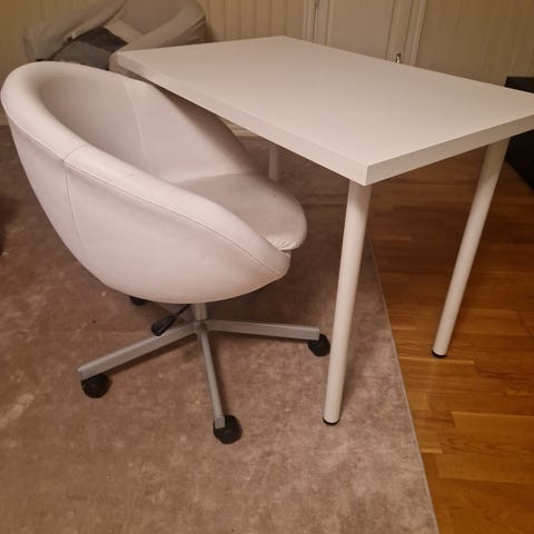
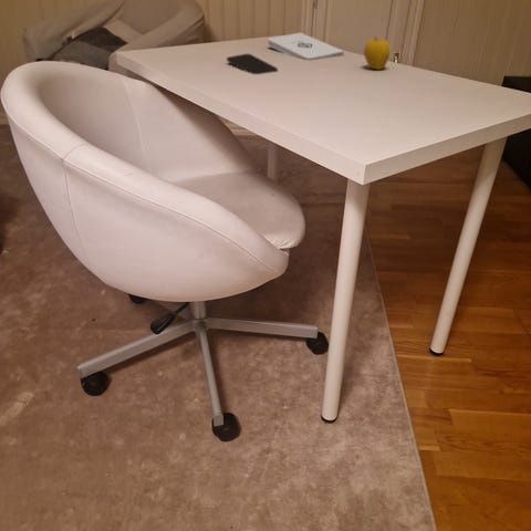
+ apple [363,34,391,71]
+ smartphone [226,53,279,75]
+ notepad [267,32,345,61]
